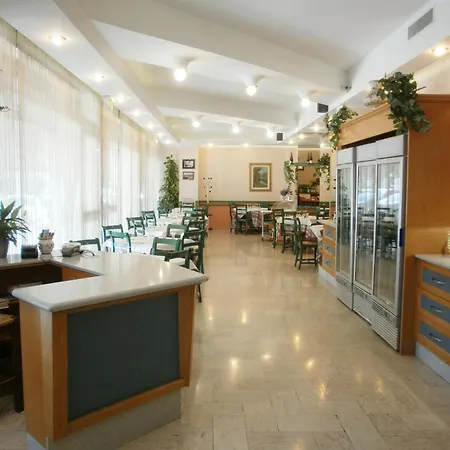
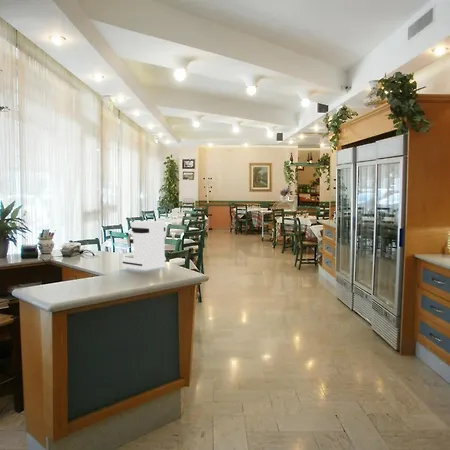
+ coffee maker [121,220,167,271]
